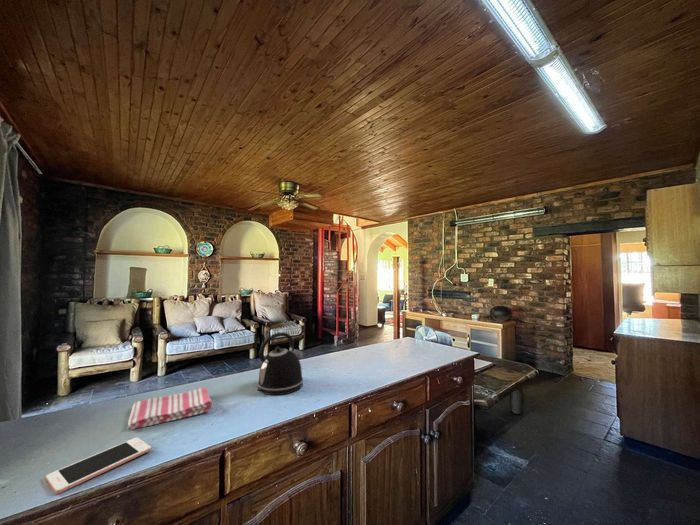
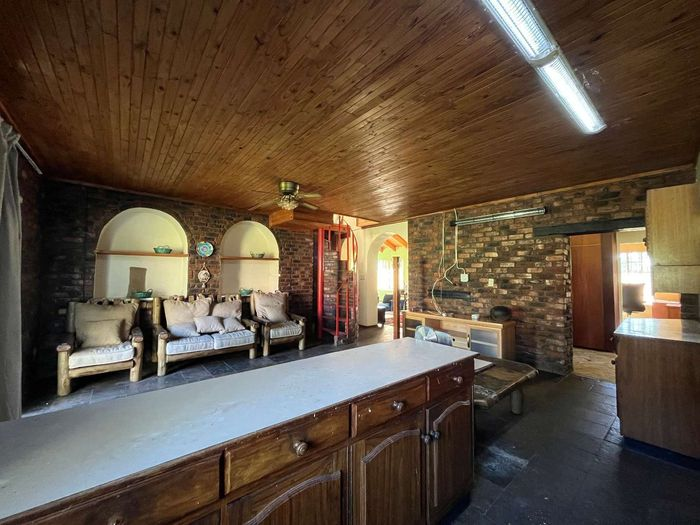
- dish towel [127,386,214,431]
- kettle [256,331,304,396]
- cell phone [45,436,152,495]
